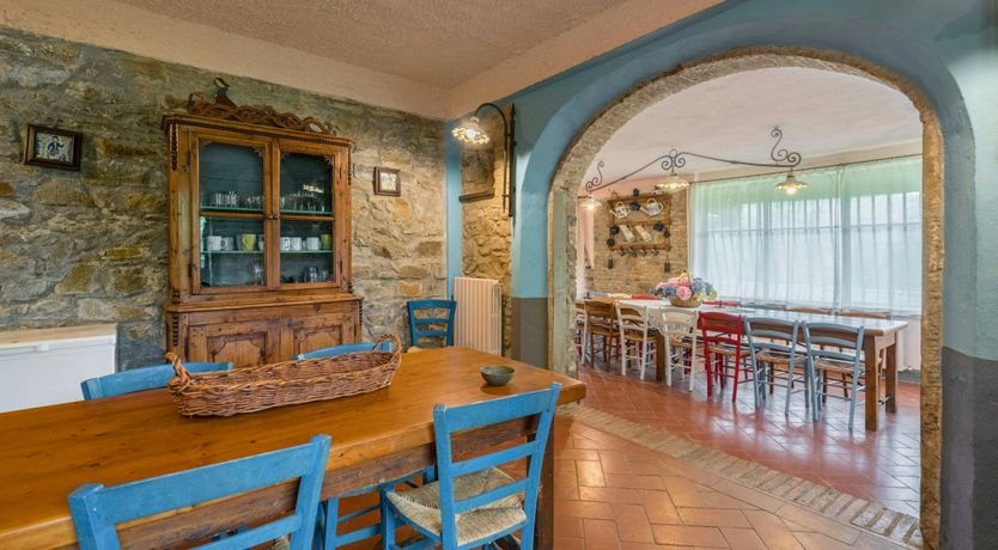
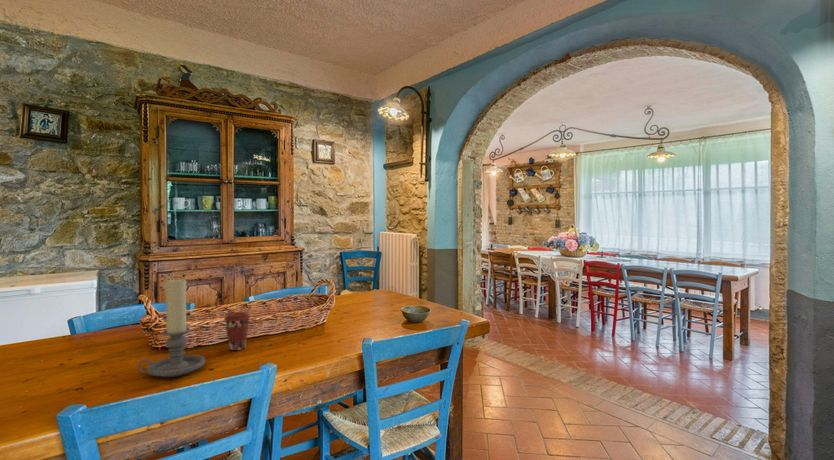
+ coffee cup [223,311,251,351]
+ candle holder [137,277,207,378]
